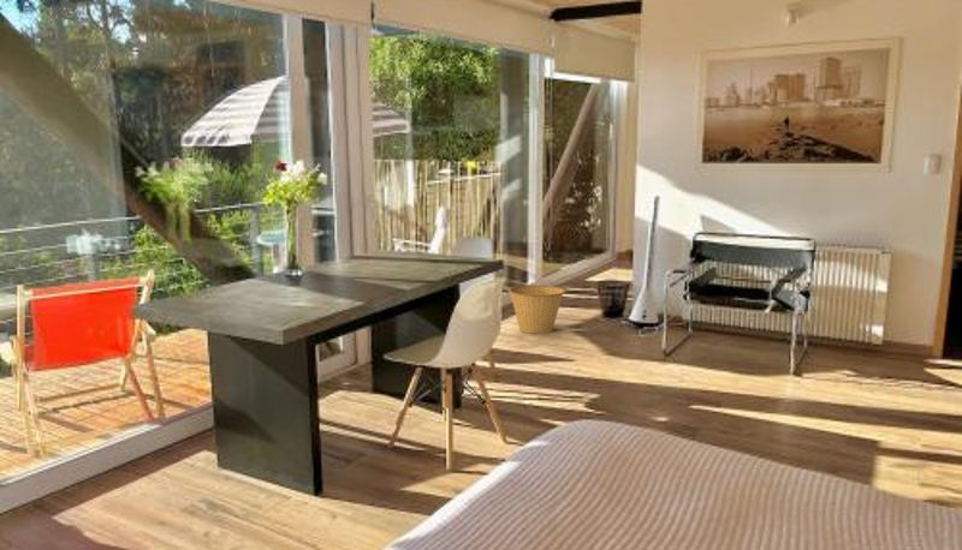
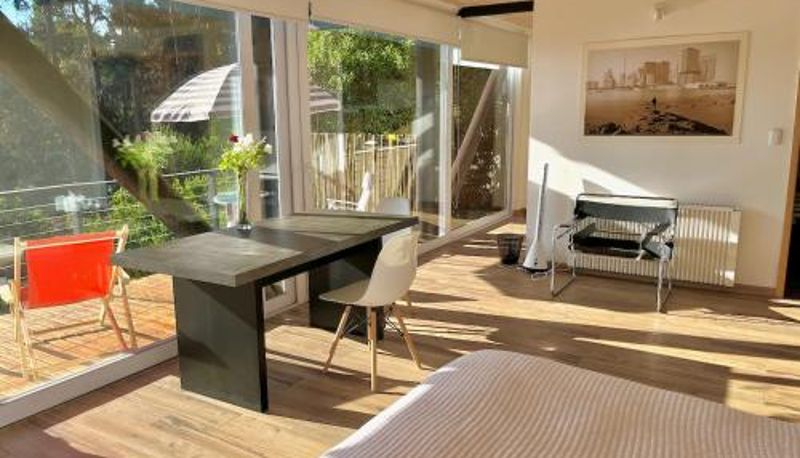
- basket [509,285,566,335]
